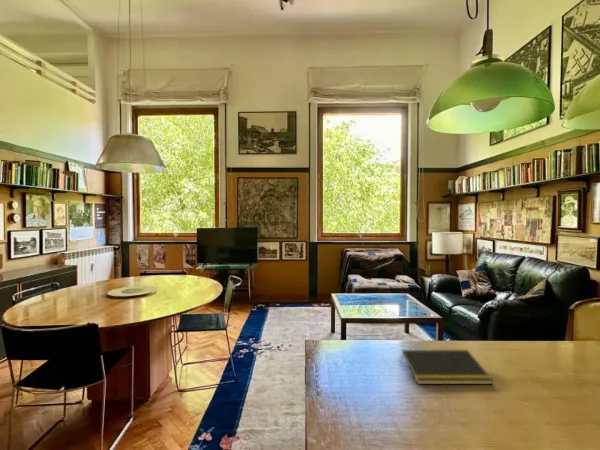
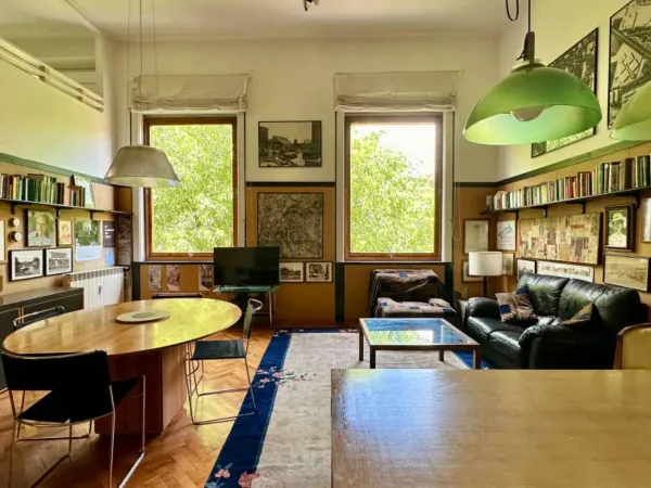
- notepad [400,349,494,385]
